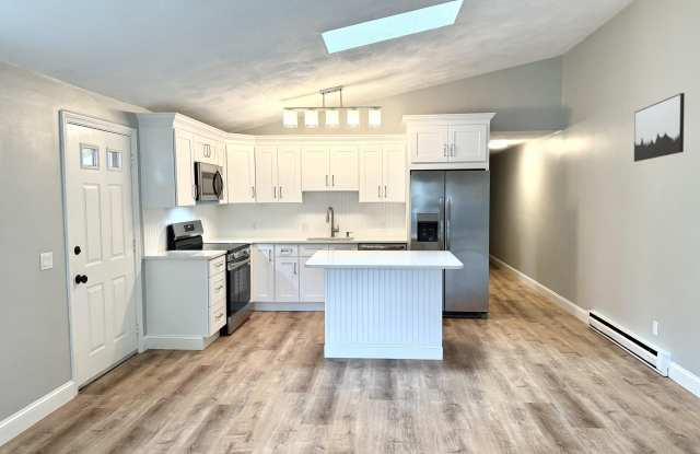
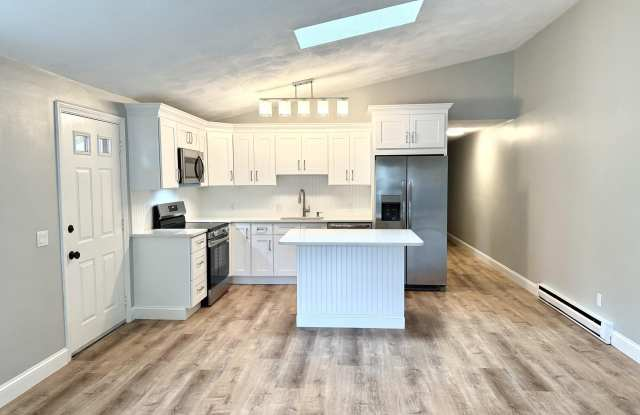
- wall art [633,92,686,163]
